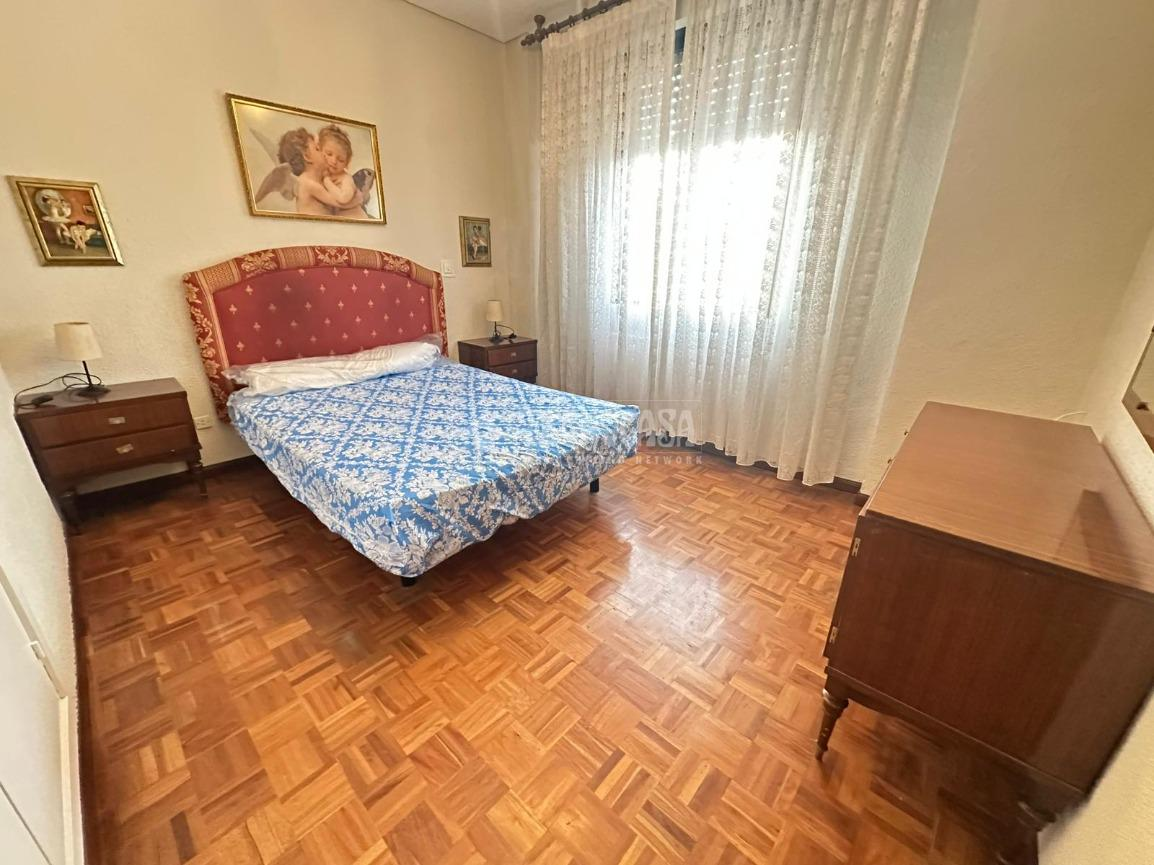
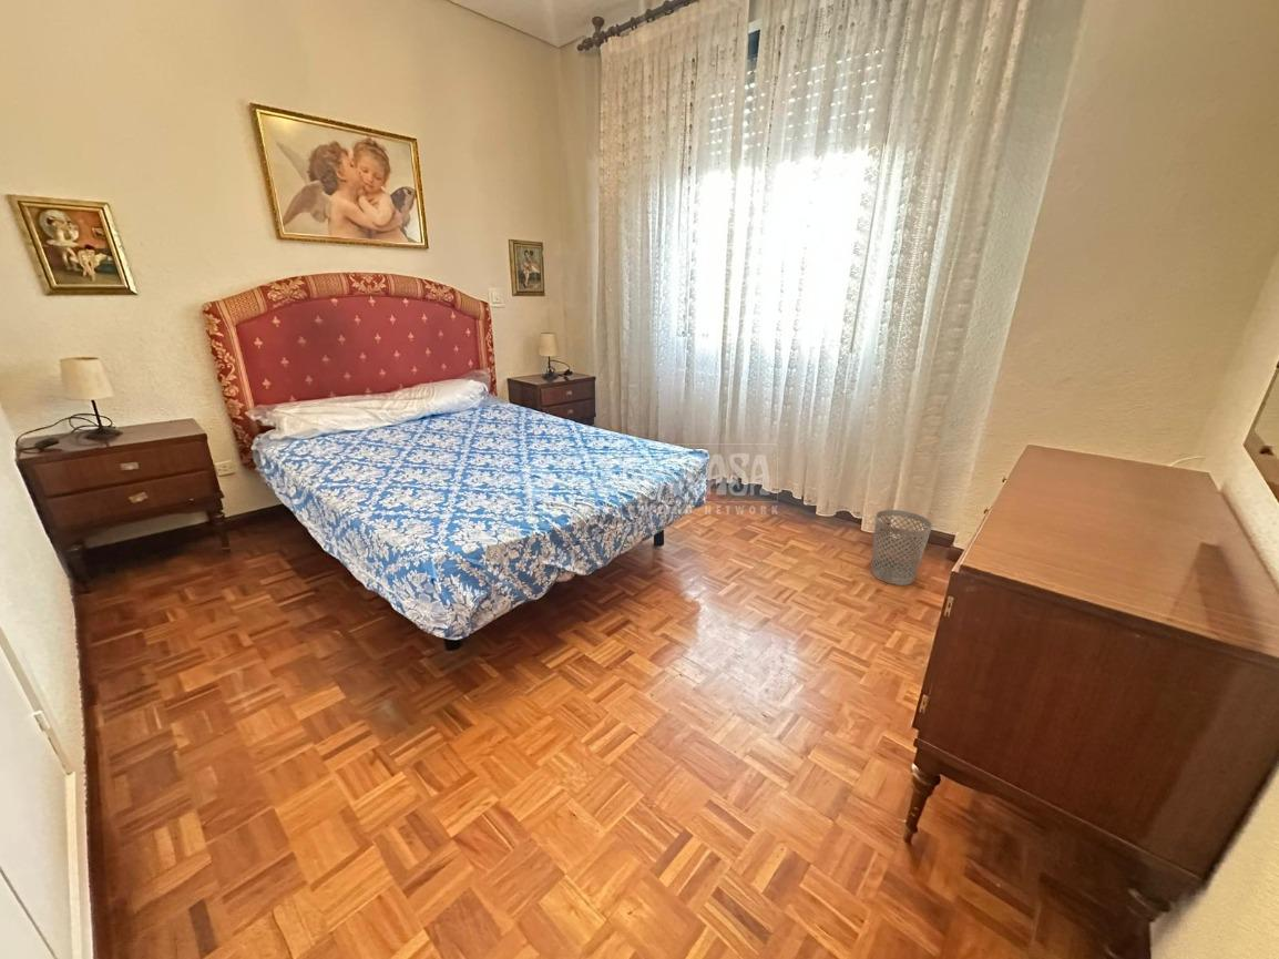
+ wastebasket [870,509,933,586]
